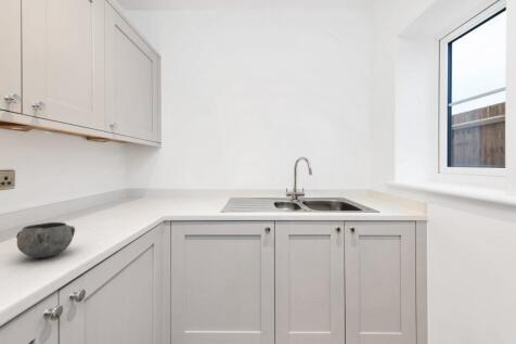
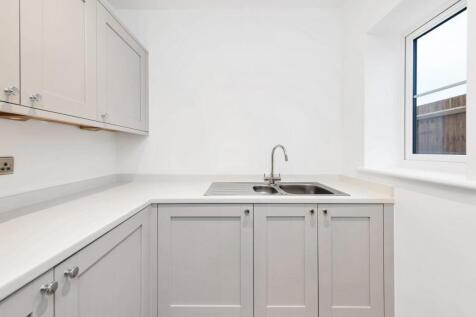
- decorative bowl [15,221,76,258]
